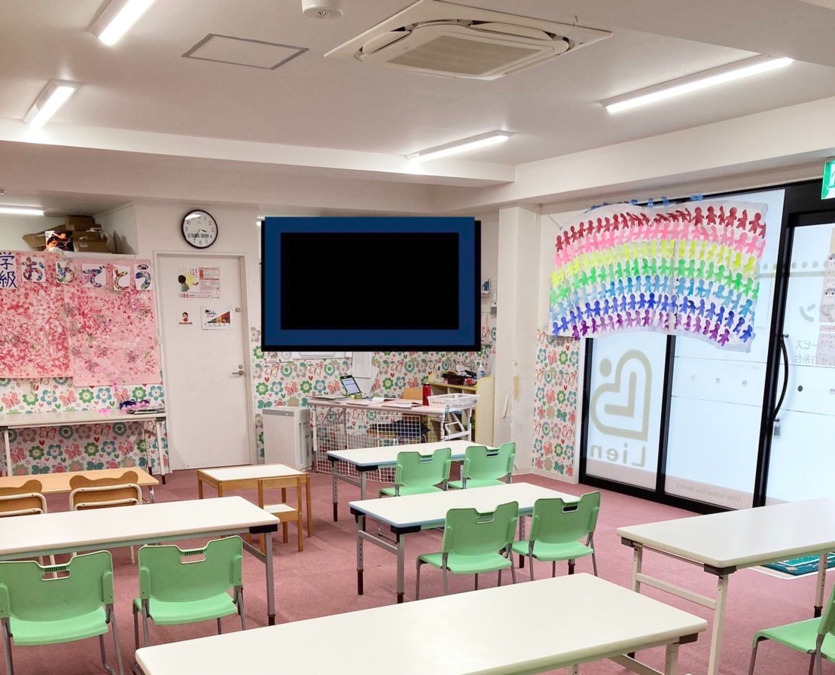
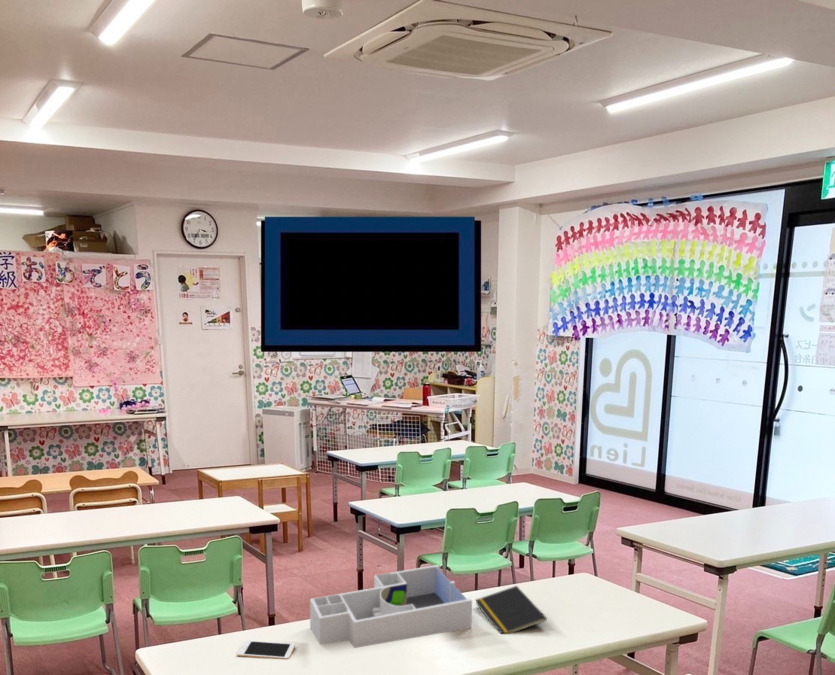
+ desk organizer [309,564,473,649]
+ cell phone [236,639,296,660]
+ notepad [474,585,548,635]
